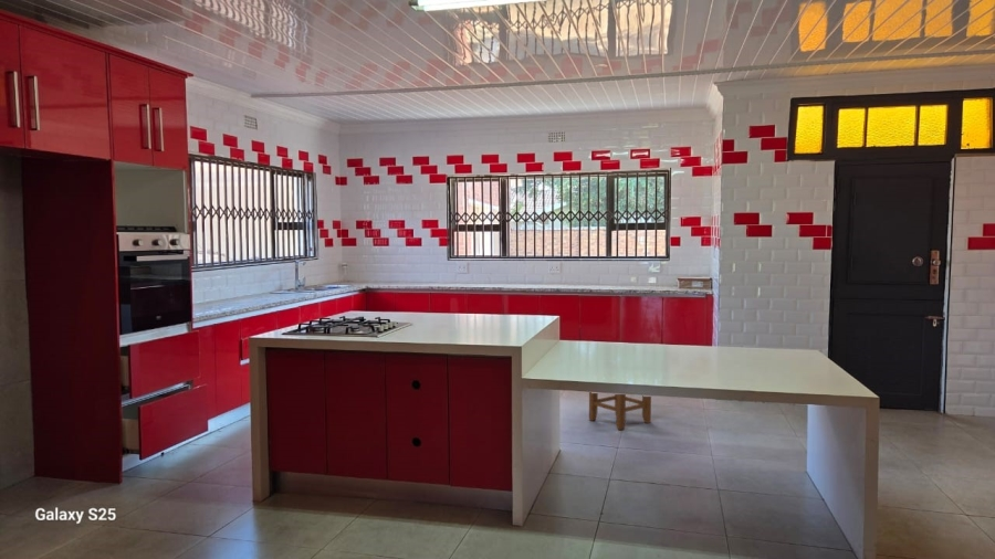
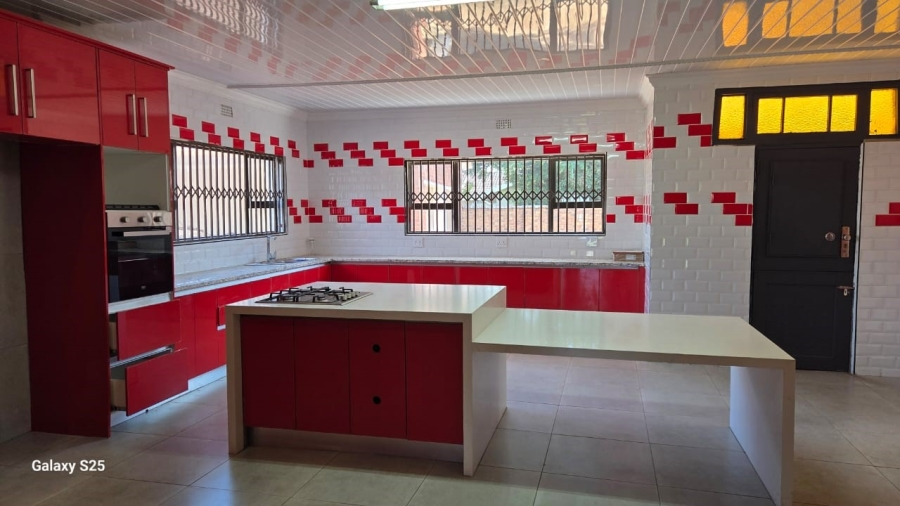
- stool [588,391,652,431]
